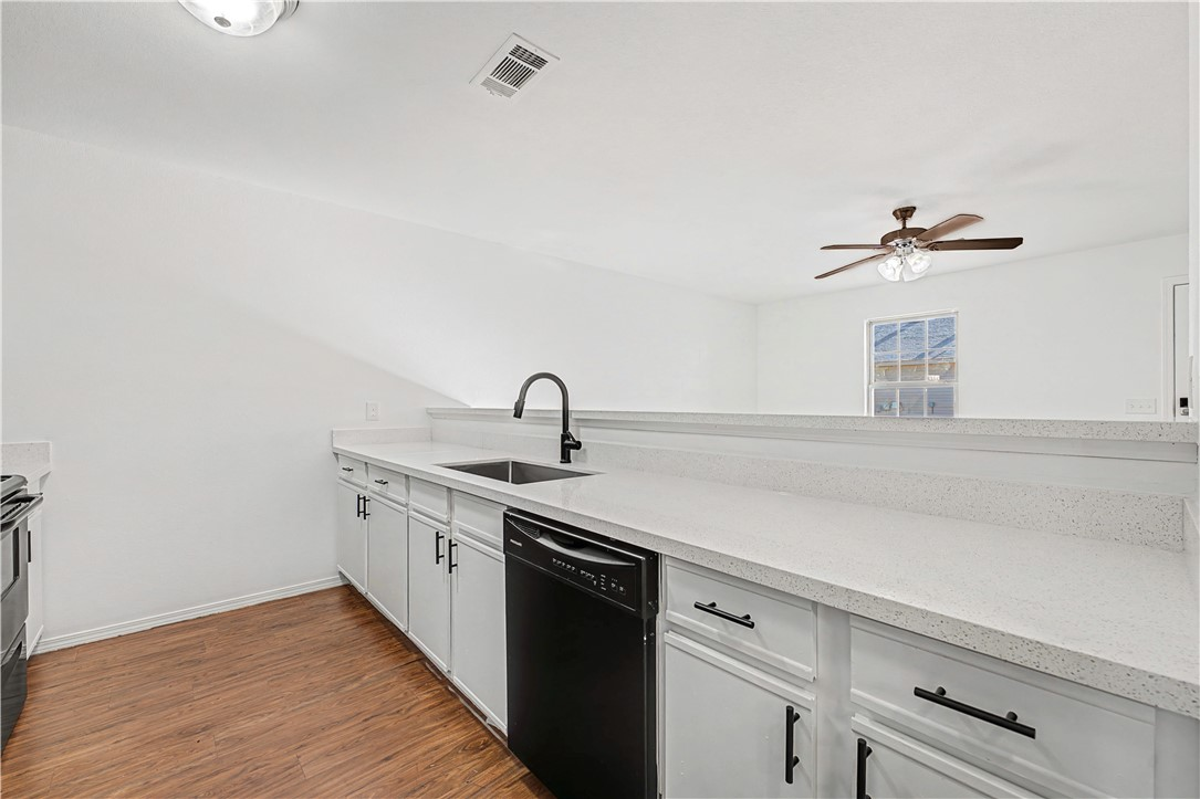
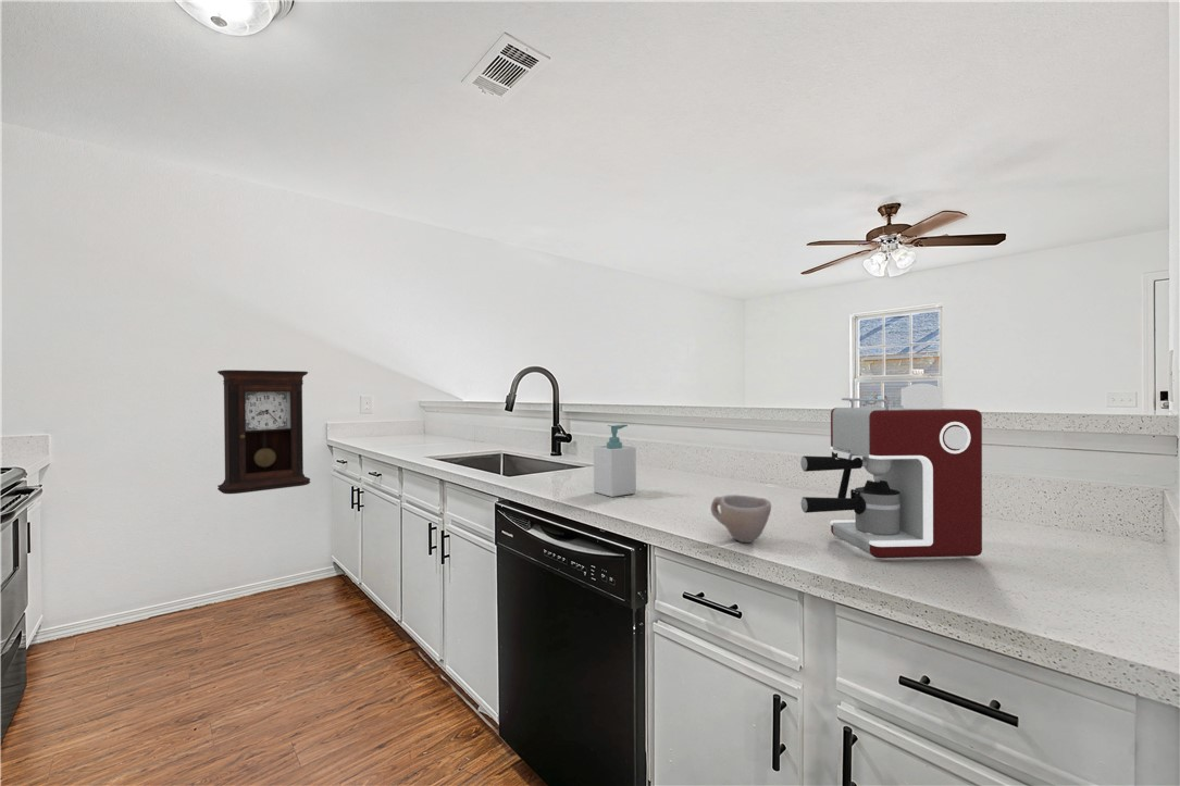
+ coffee maker [799,383,983,560]
+ soap bottle [593,424,637,498]
+ cup [710,494,772,544]
+ pendulum clock [216,369,311,495]
